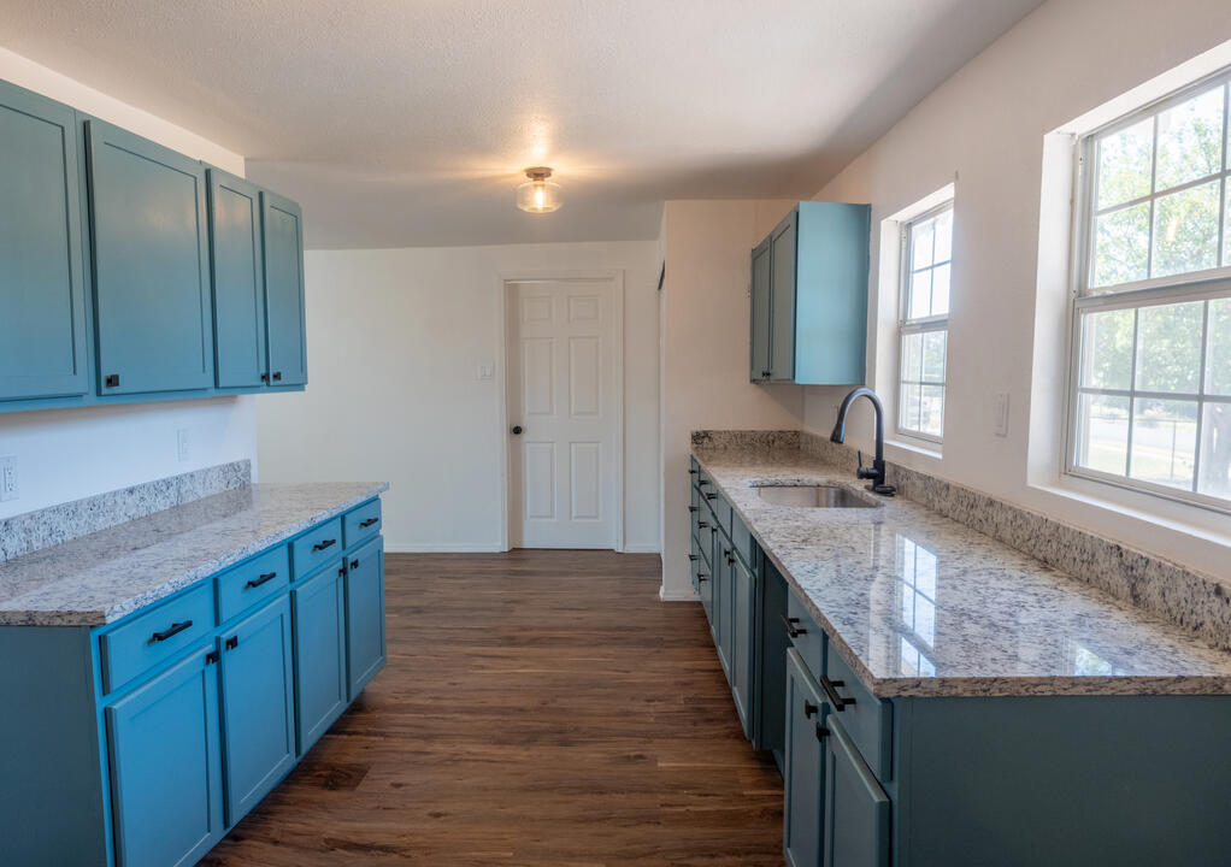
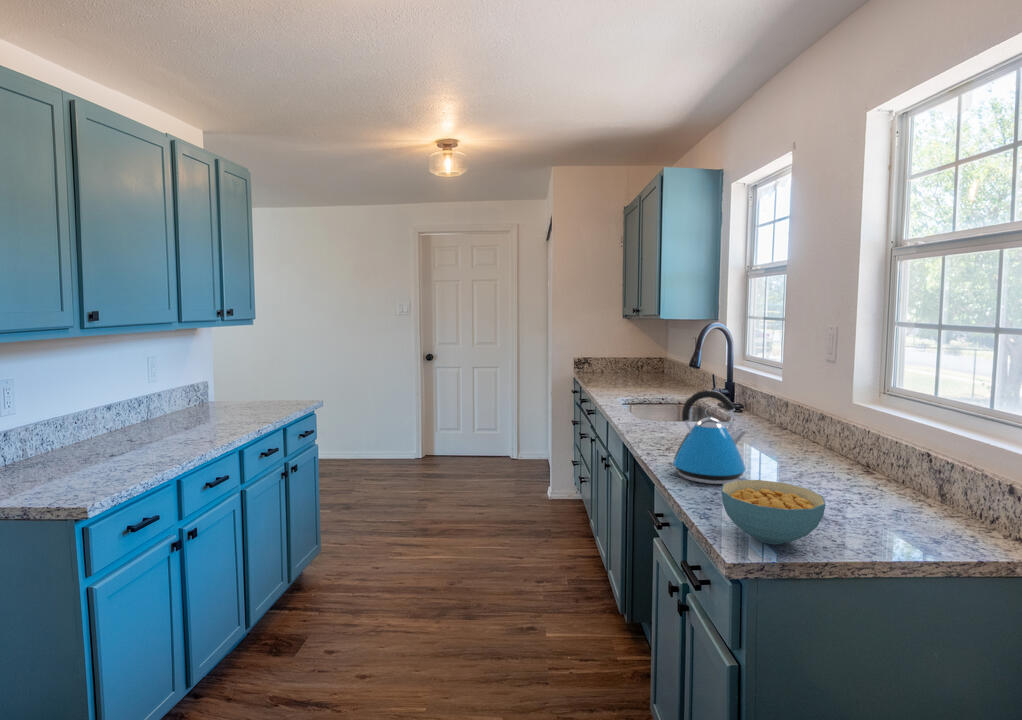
+ kettle [666,389,749,485]
+ cereal bowl [720,479,827,545]
